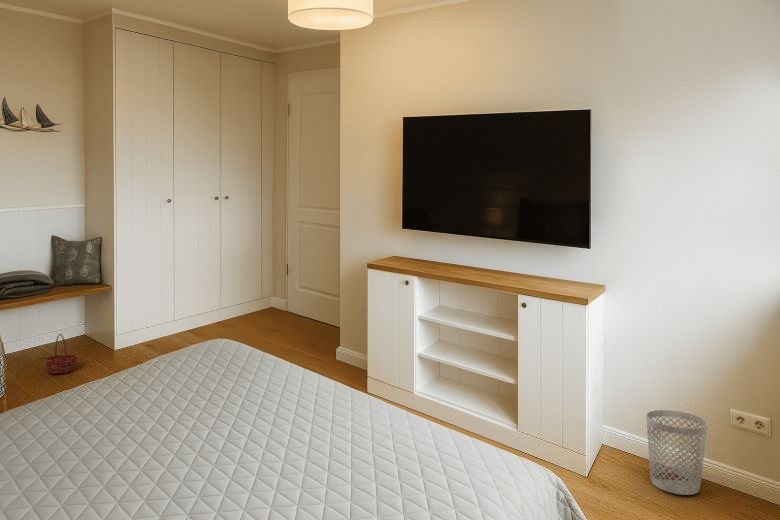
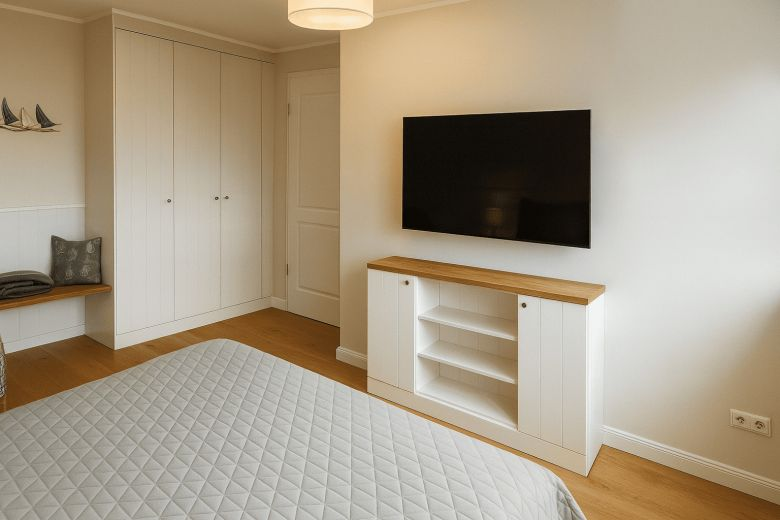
- wastebasket [645,409,709,496]
- basket [44,333,78,374]
